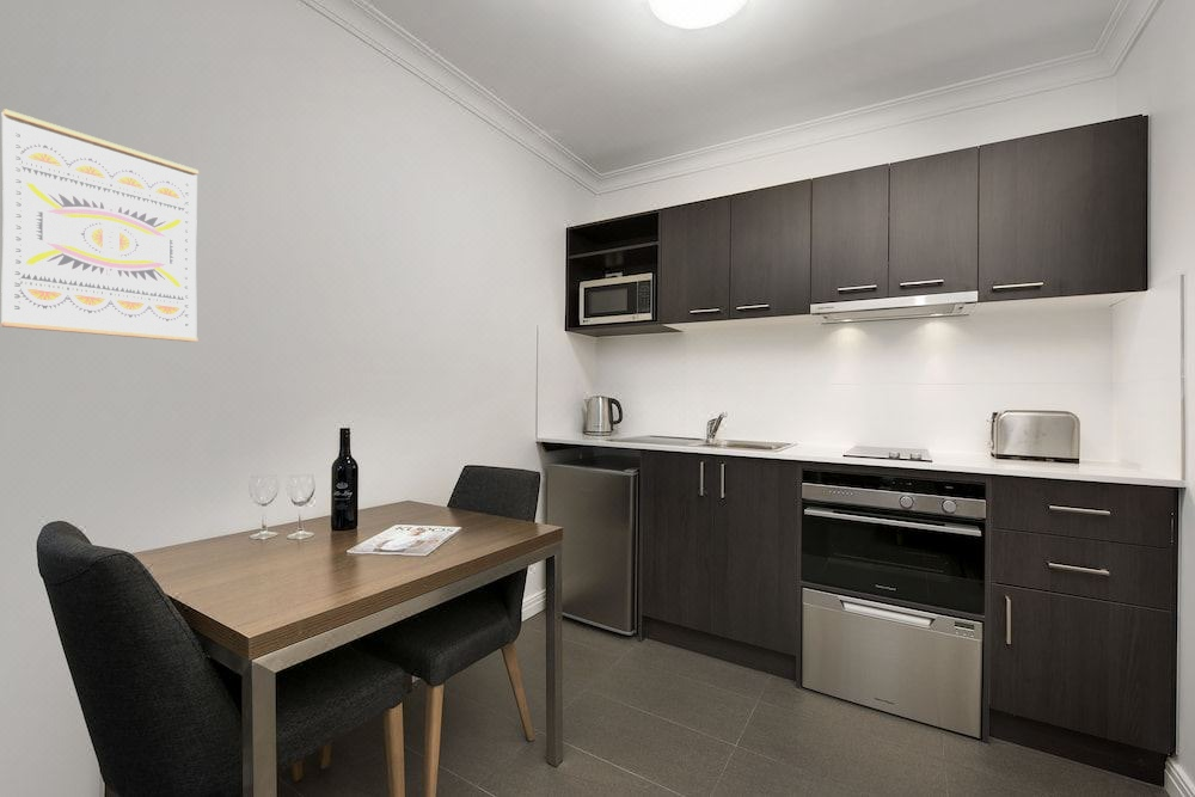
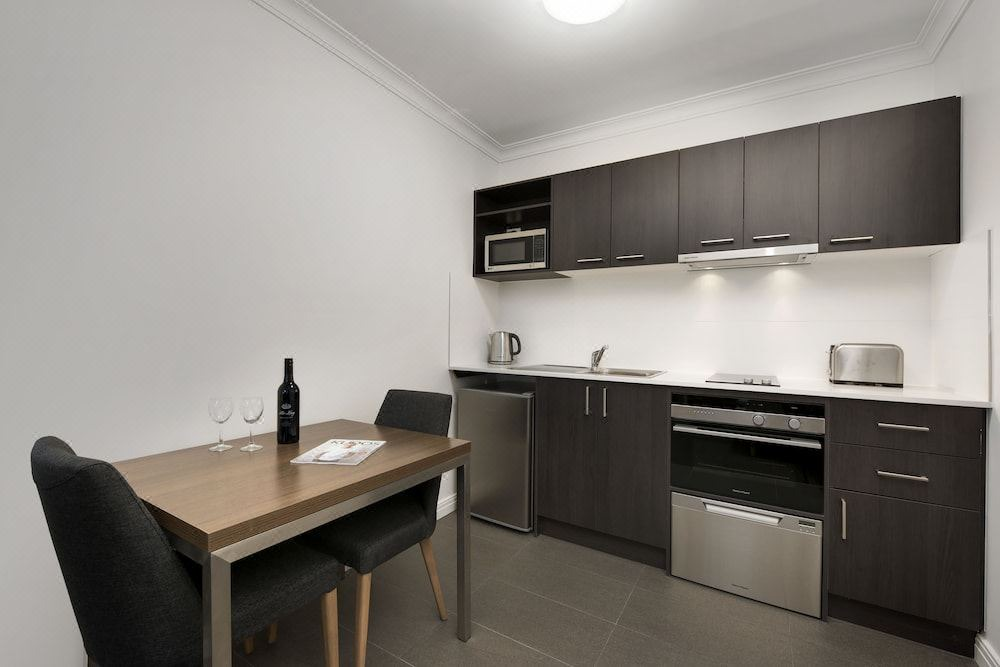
- wall art [0,108,200,343]
